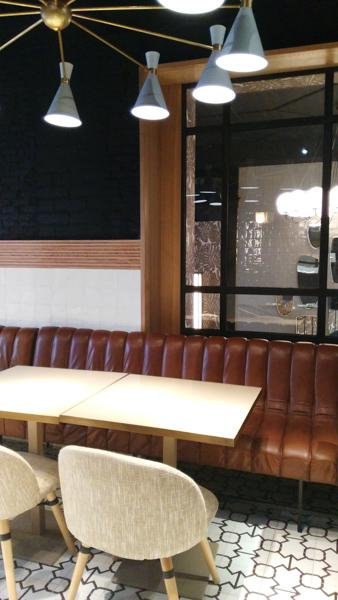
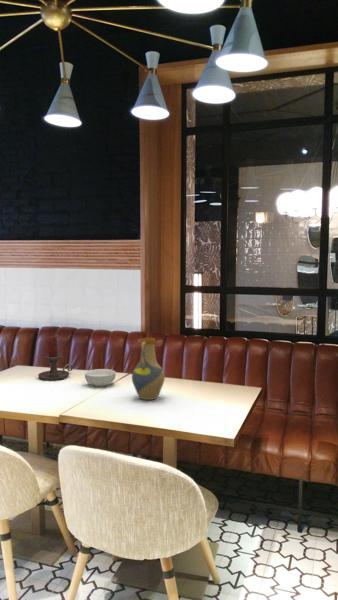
+ candle holder [37,335,74,382]
+ vase [131,337,166,401]
+ cereal bowl [84,368,117,388]
